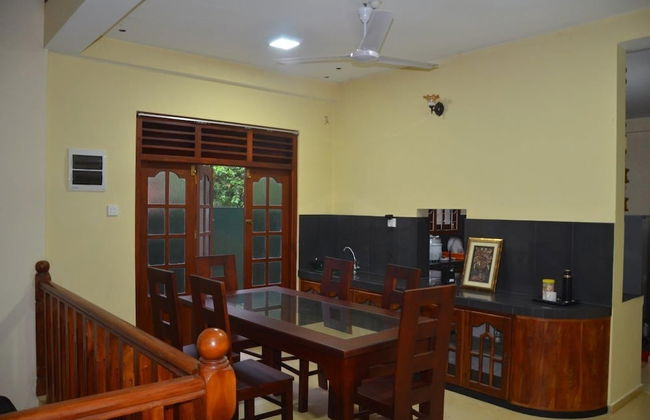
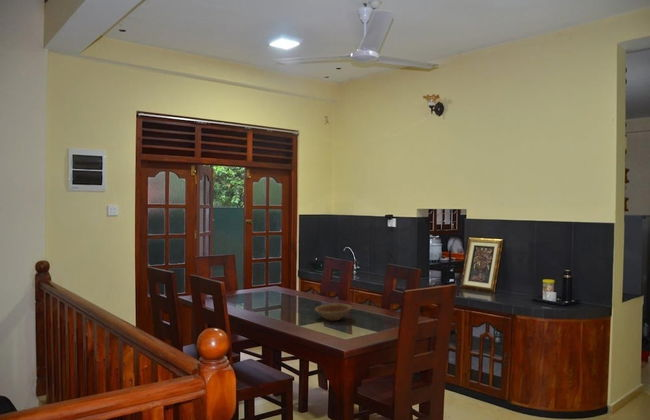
+ bowl [314,303,353,322]
